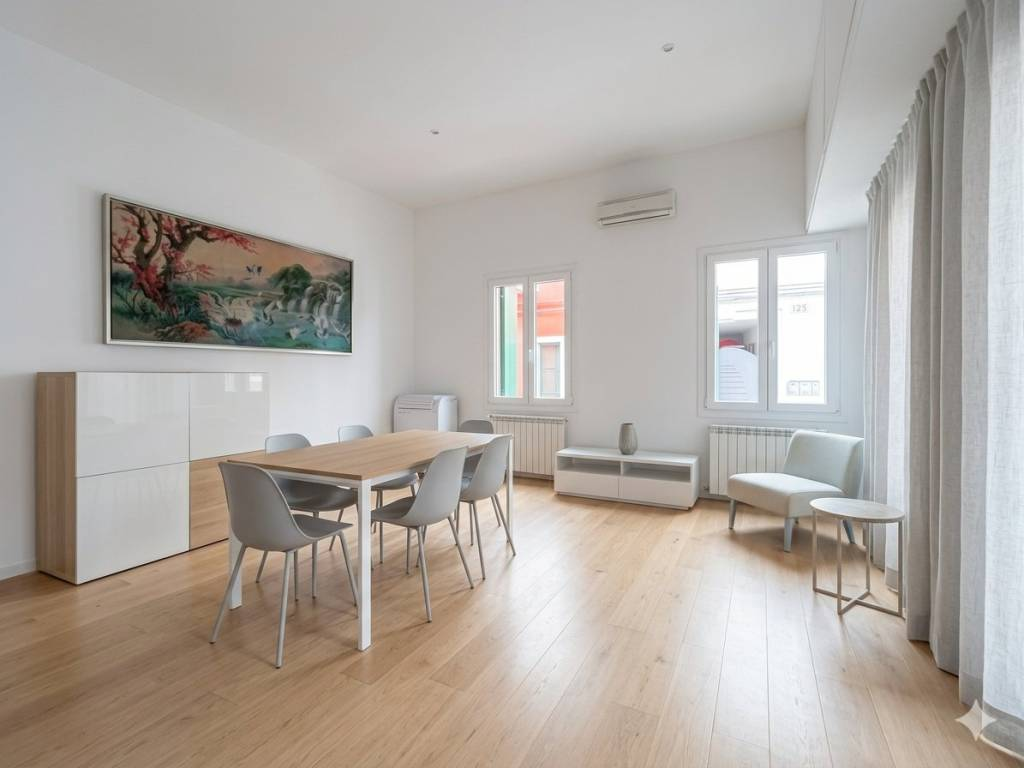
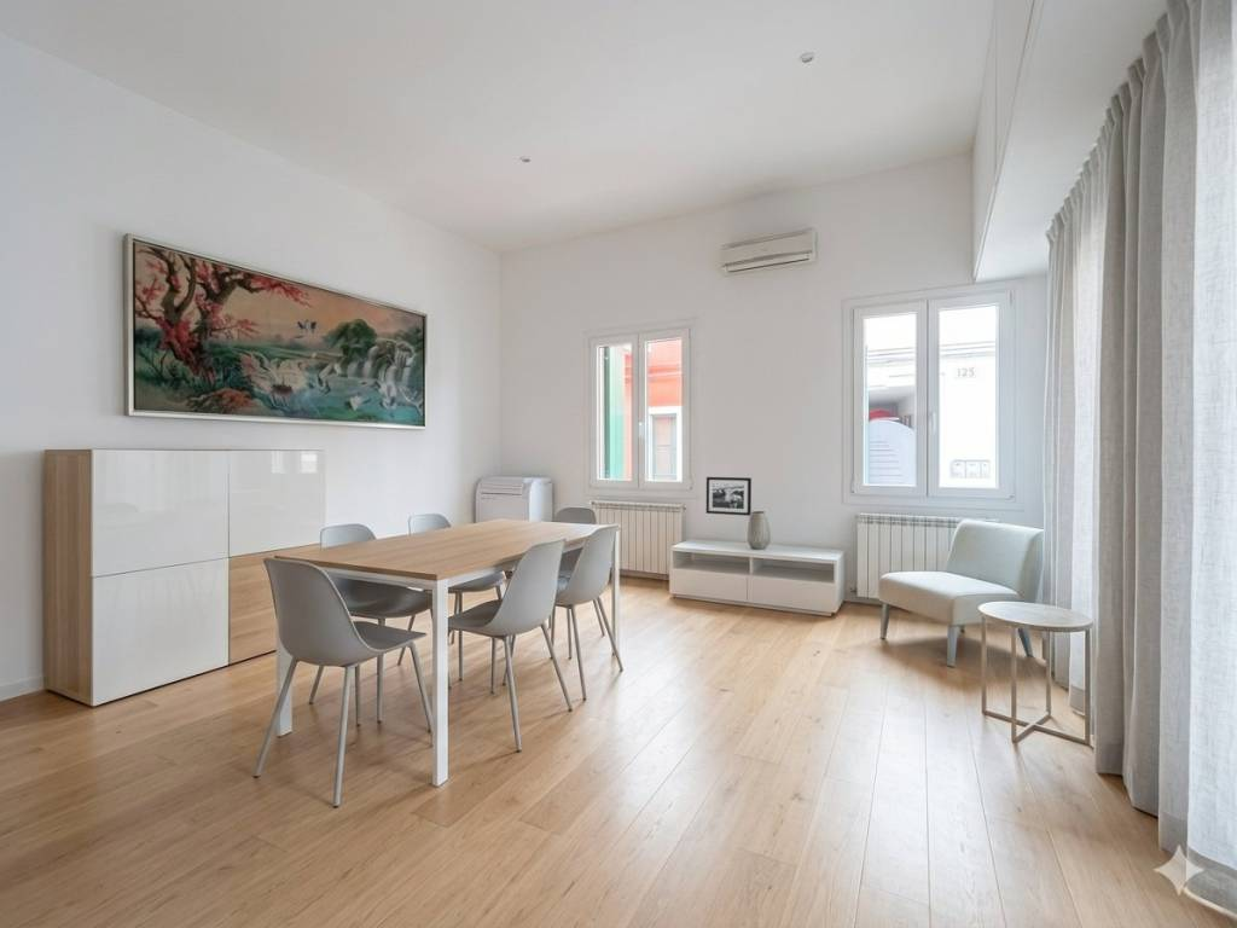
+ picture frame [705,476,753,517]
